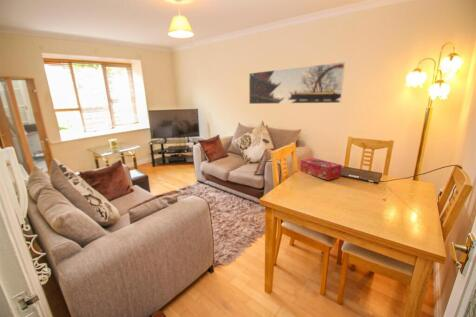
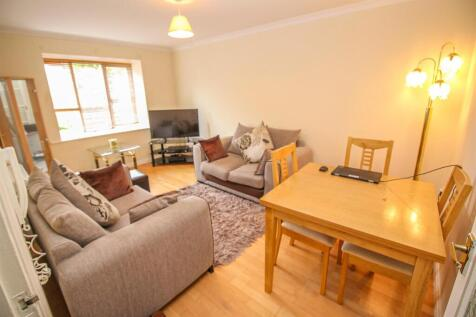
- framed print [248,61,346,105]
- tissue box [299,157,343,181]
